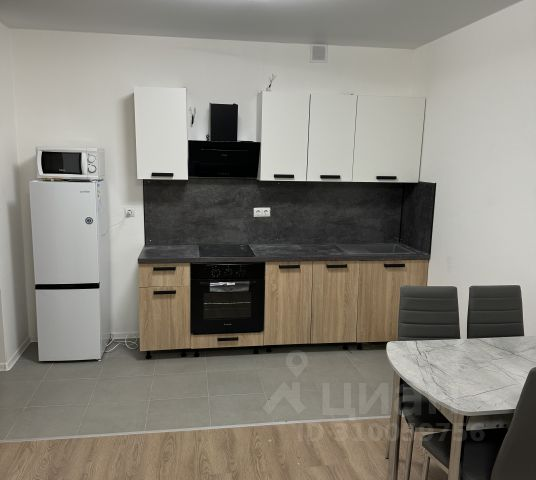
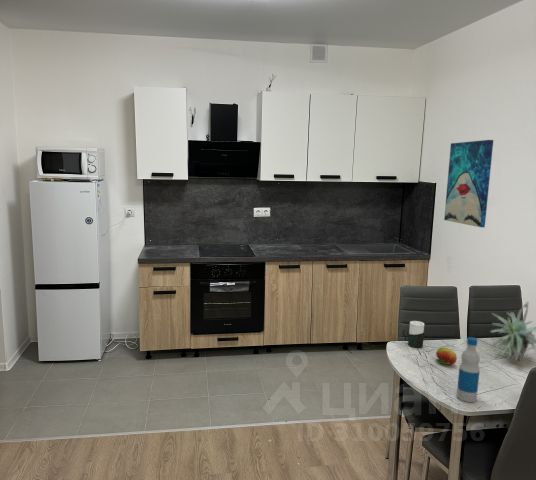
+ cup [402,320,425,349]
+ fruit [435,346,458,366]
+ bottle [456,336,481,403]
+ wall art [443,139,494,228]
+ plant [486,300,536,362]
